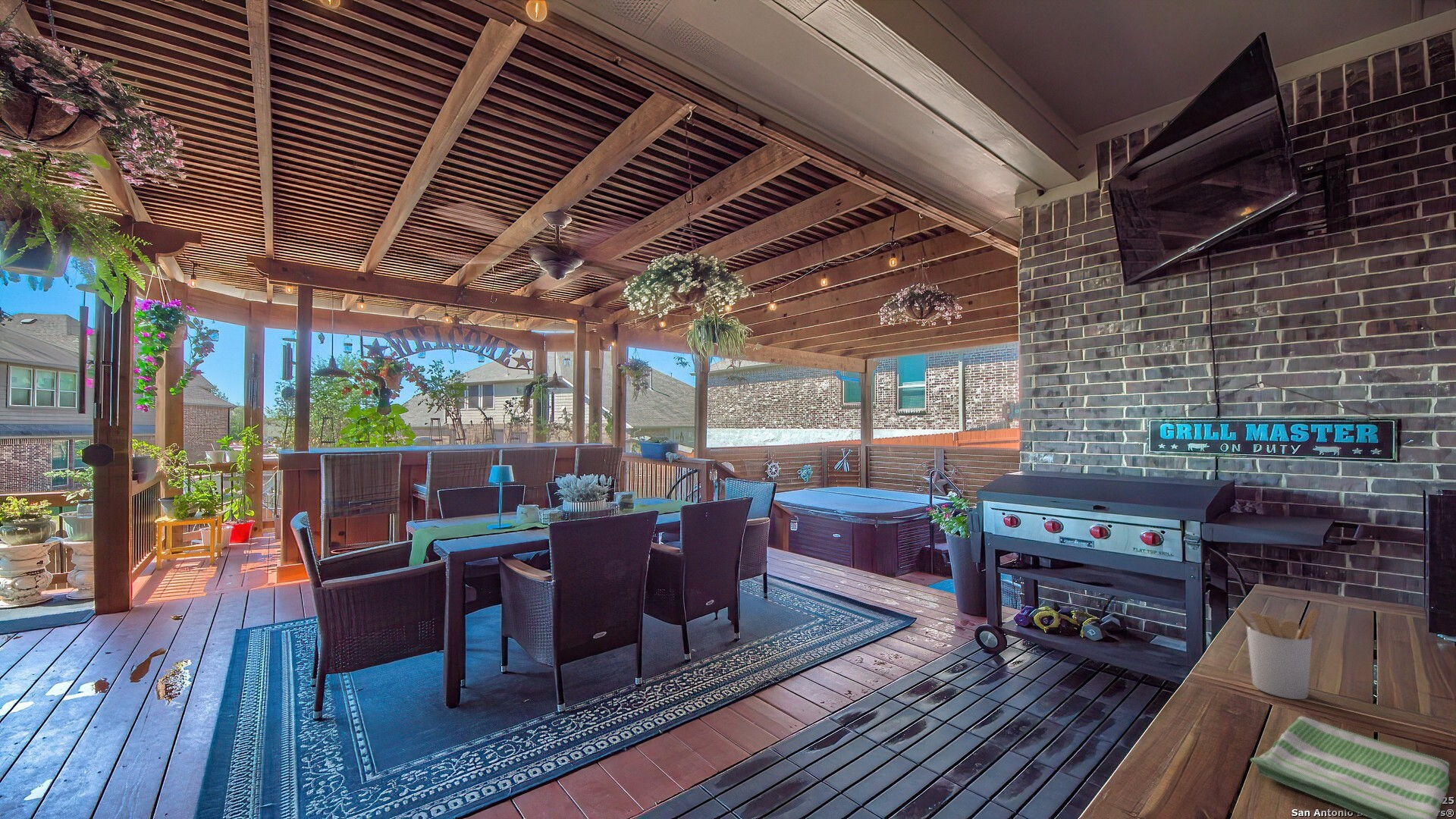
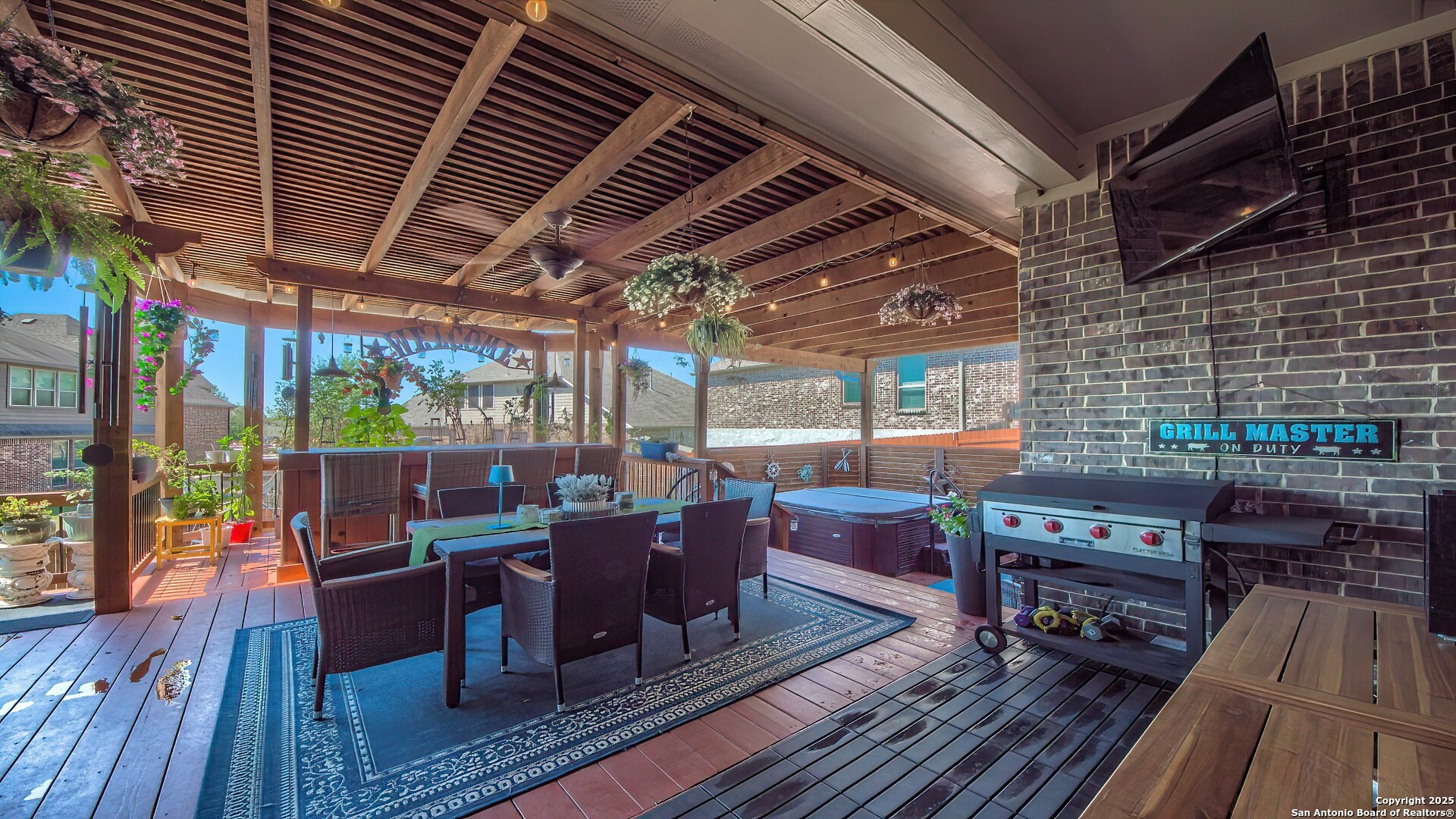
- dish towel [1250,715,1450,819]
- utensil holder [1233,606,1320,700]
